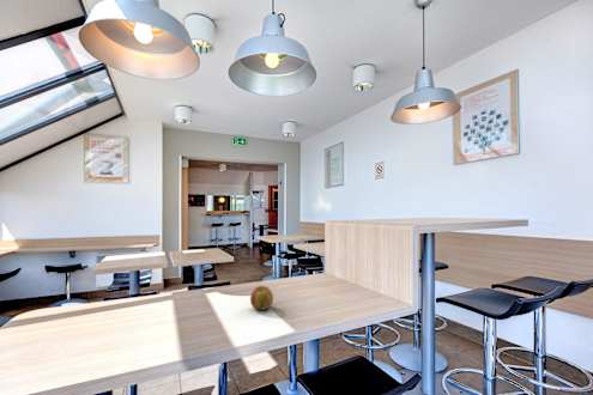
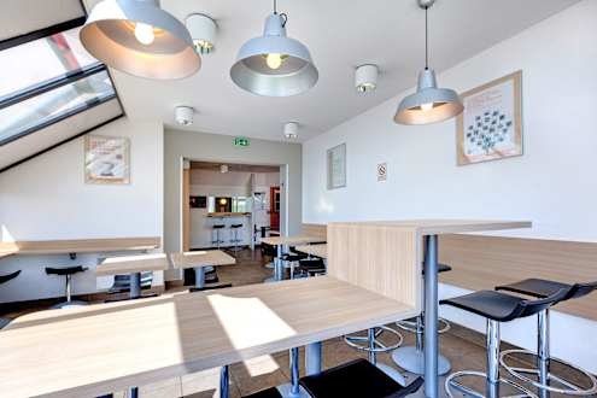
- apple [249,285,274,311]
